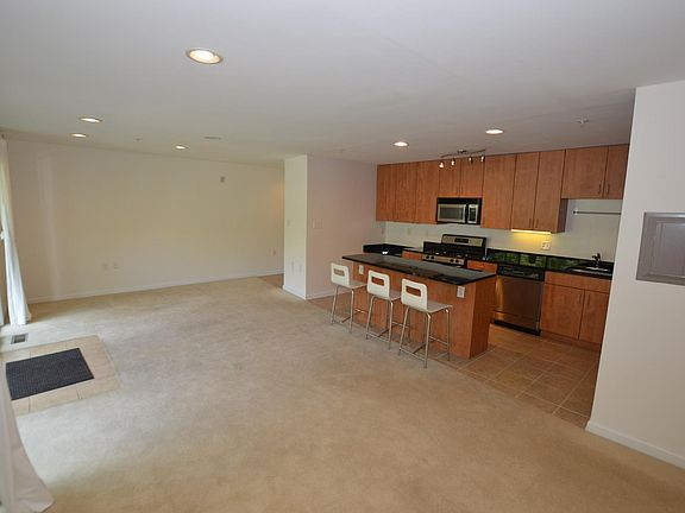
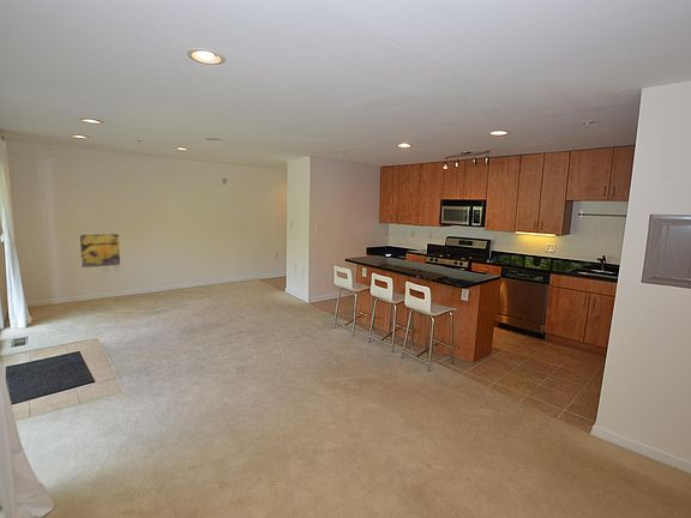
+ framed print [78,233,122,269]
